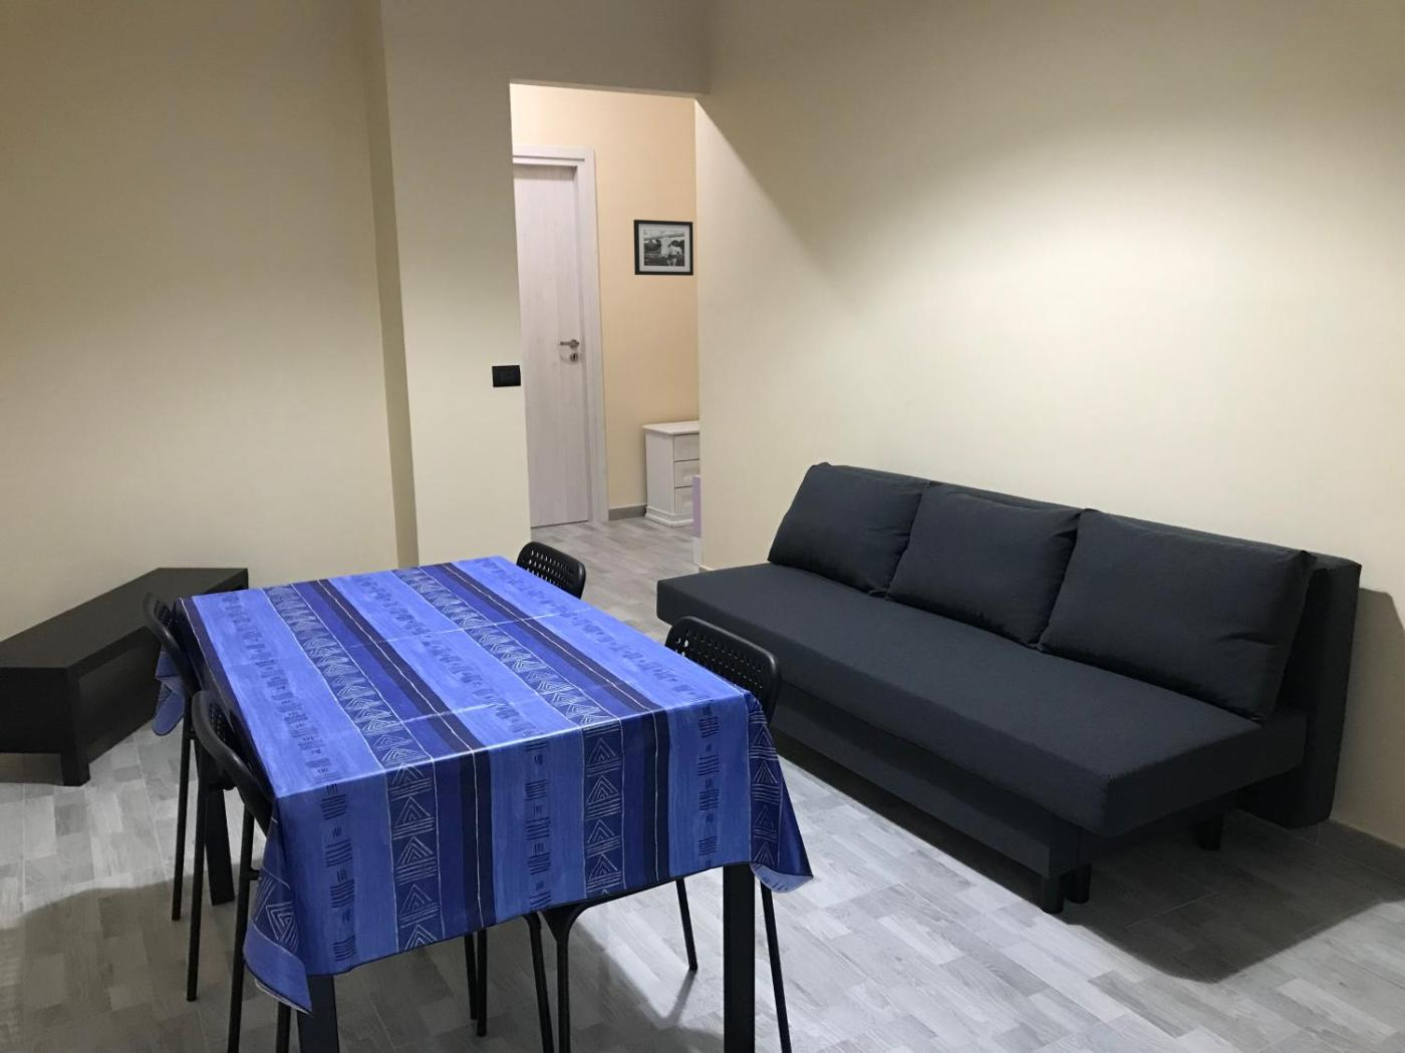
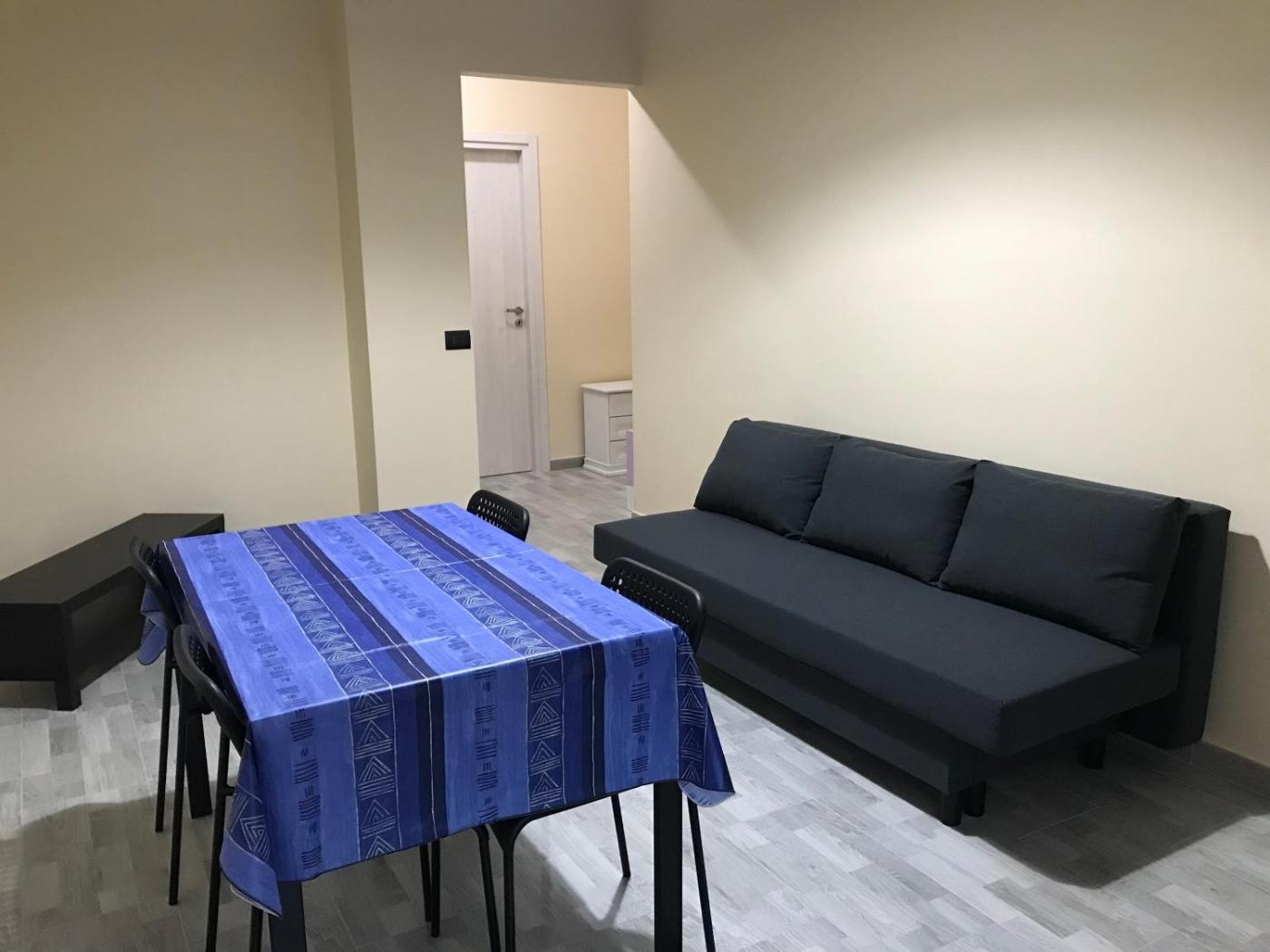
- picture frame [633,219,695,277]
